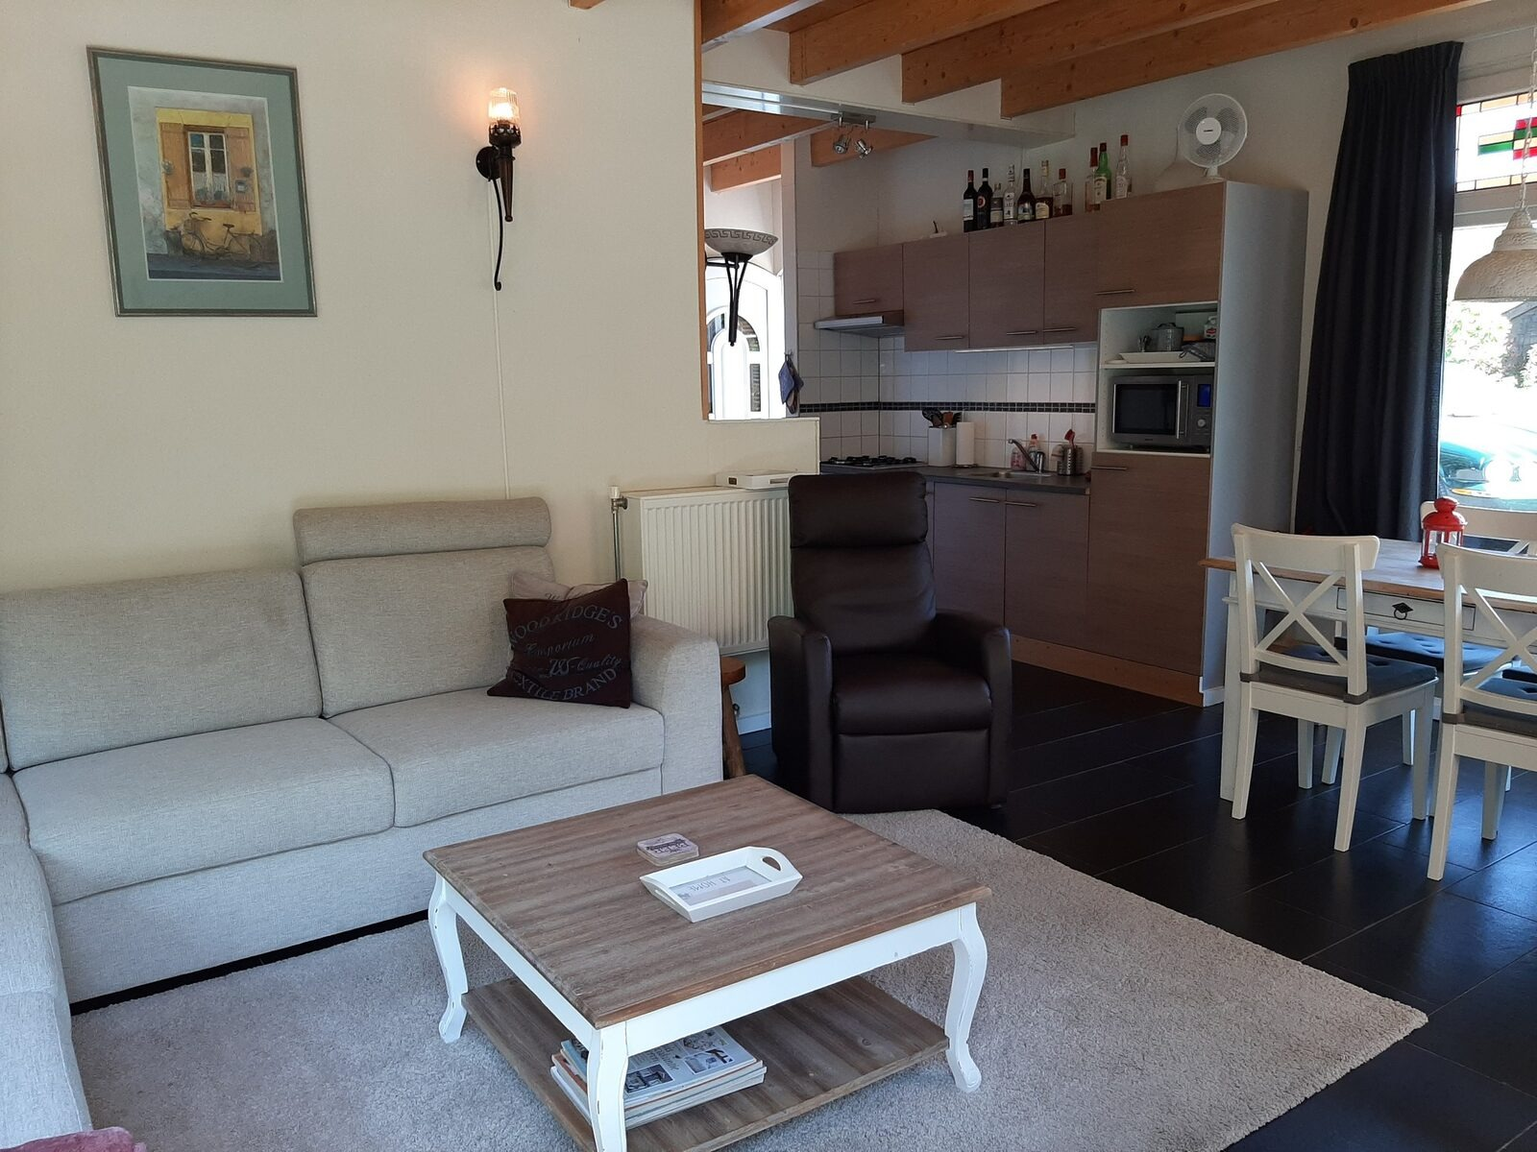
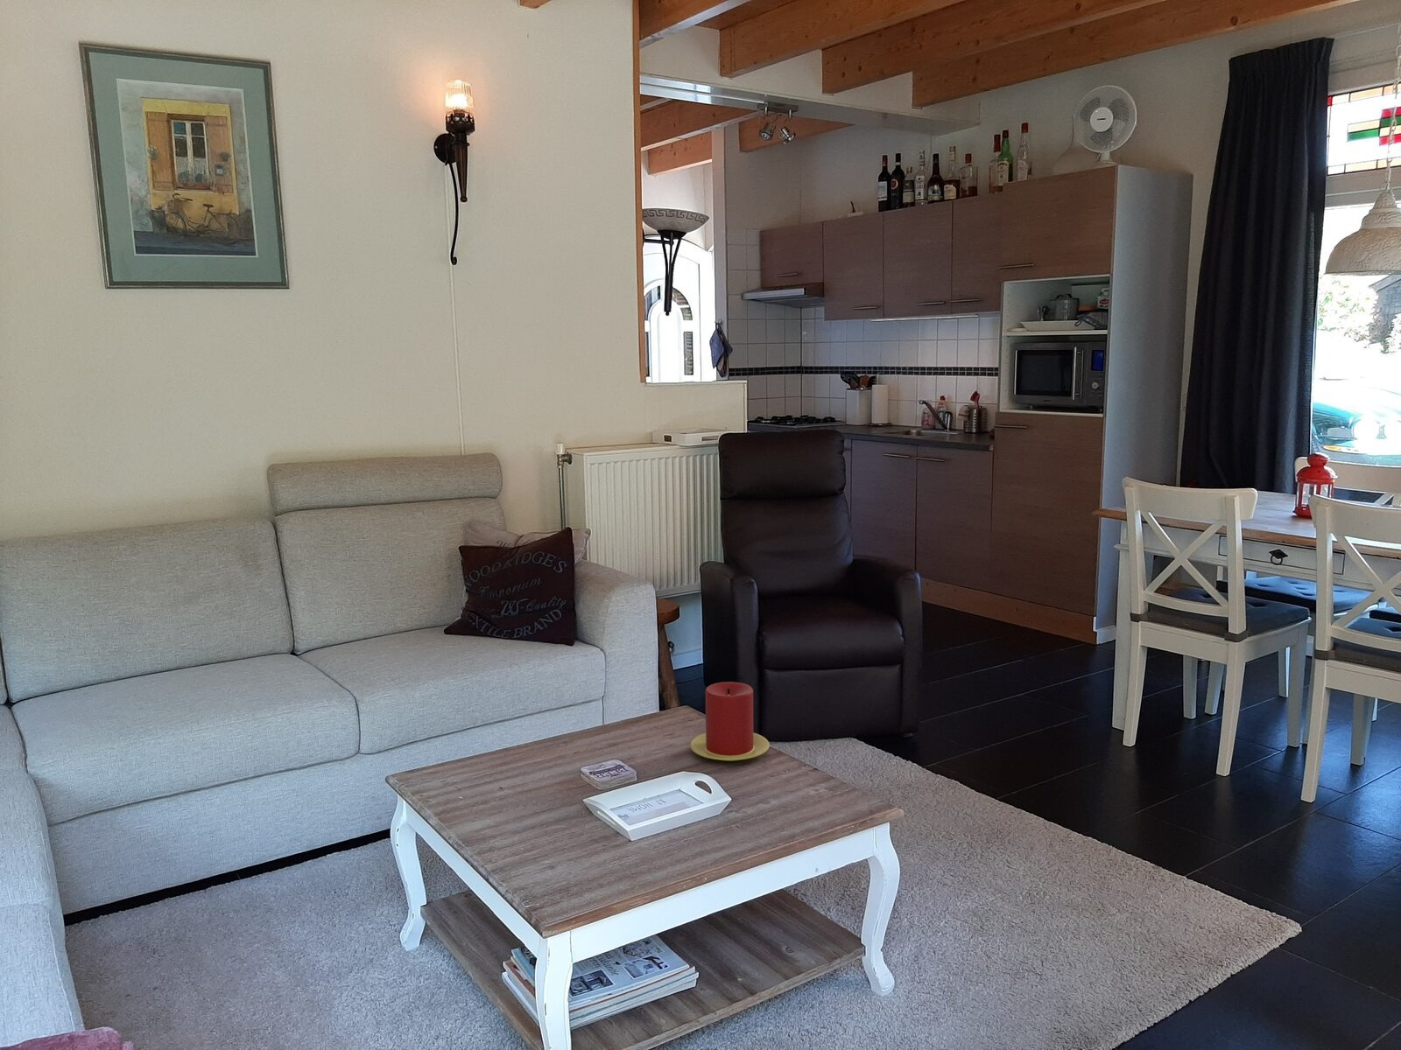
+ candle [689,681,770,762]
